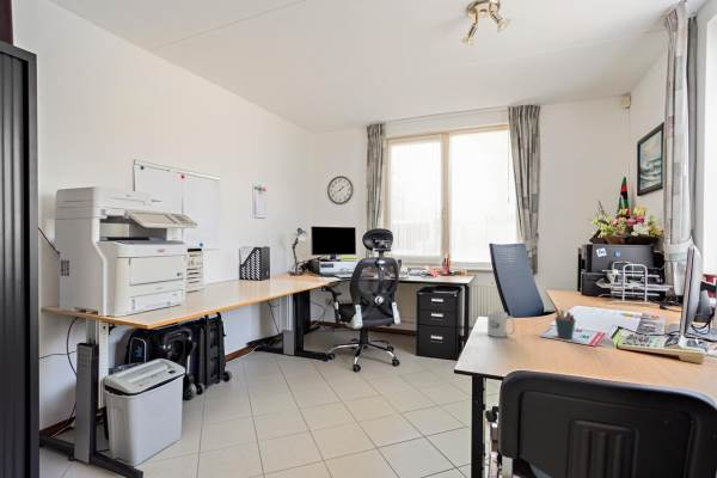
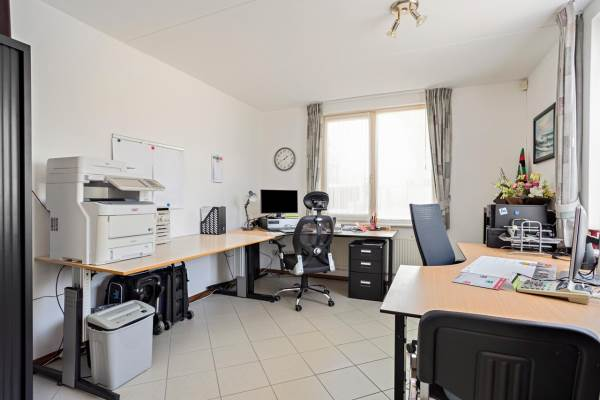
- pen holder [553,308,577,339]
- mug [486,310,516,338]
